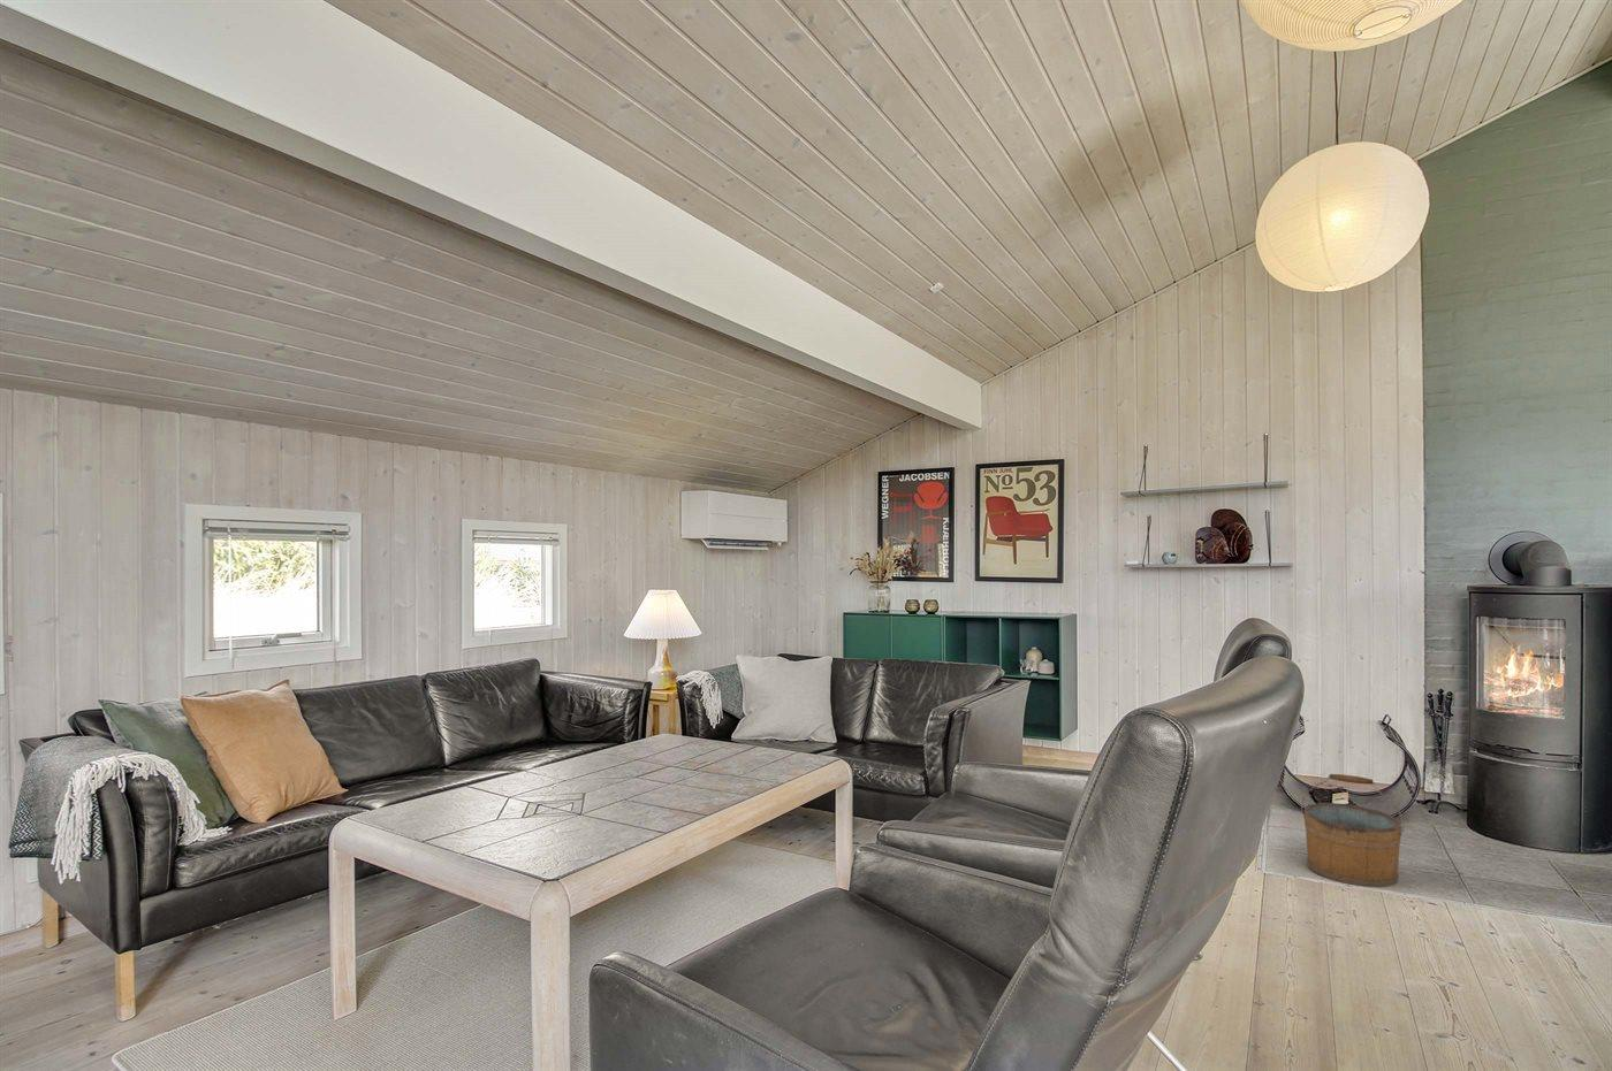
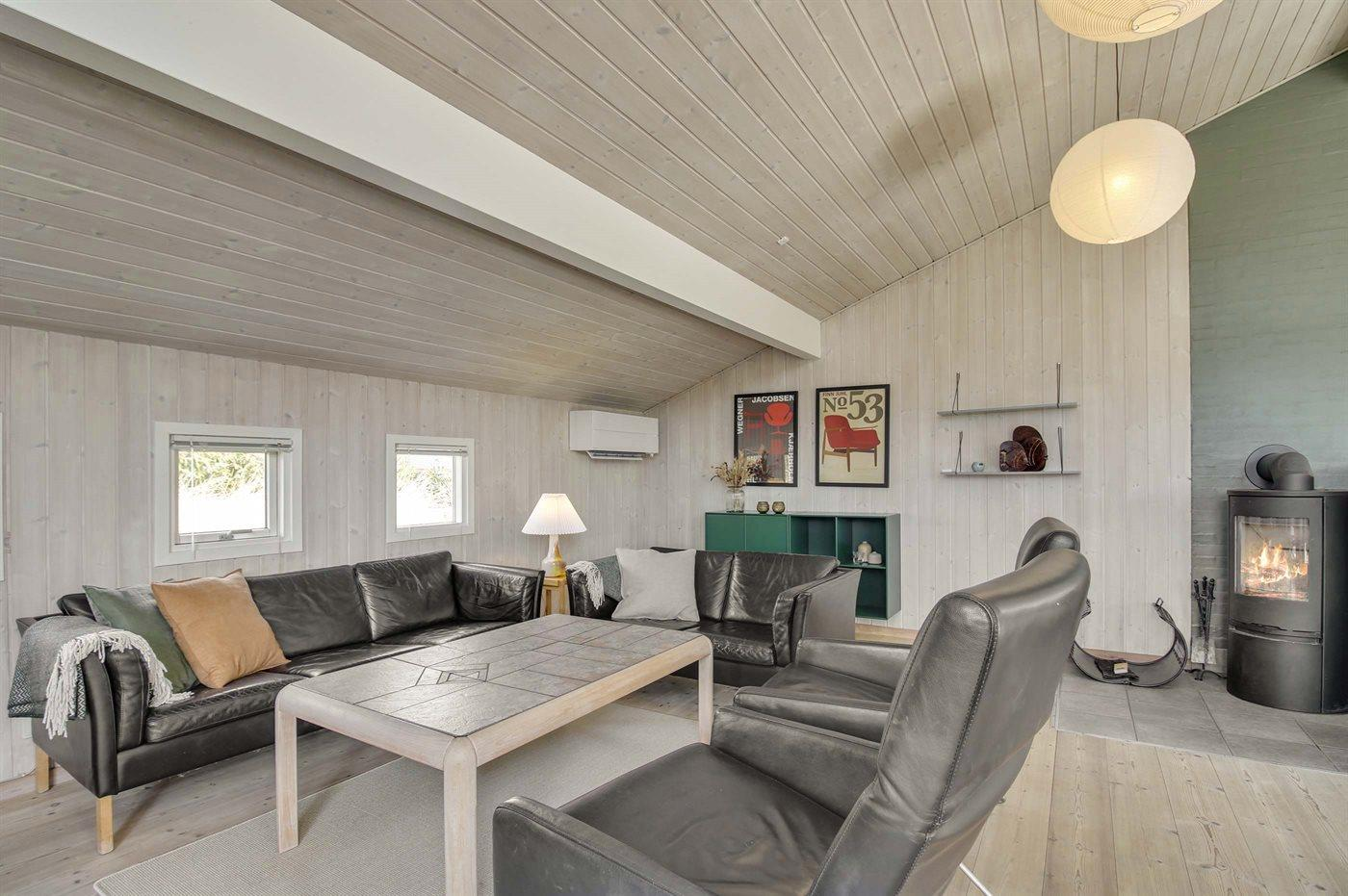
- bucket [1300,773,1405,888]
